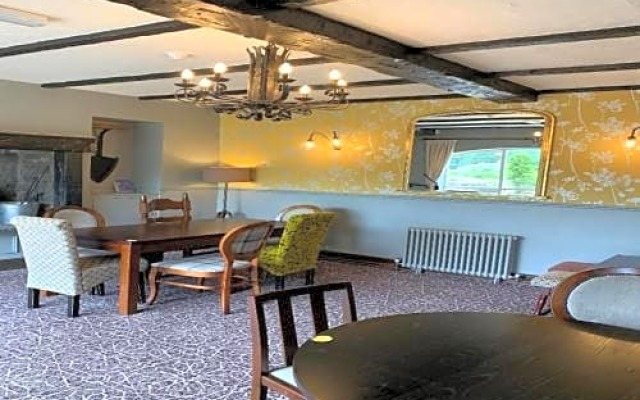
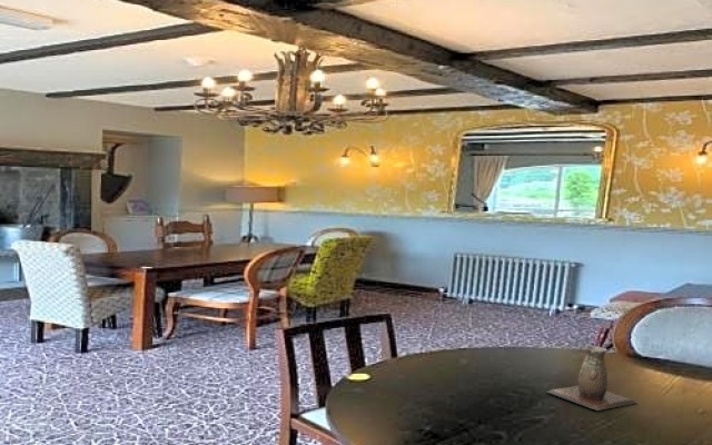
+ decorative vase [547,345,639,412]
